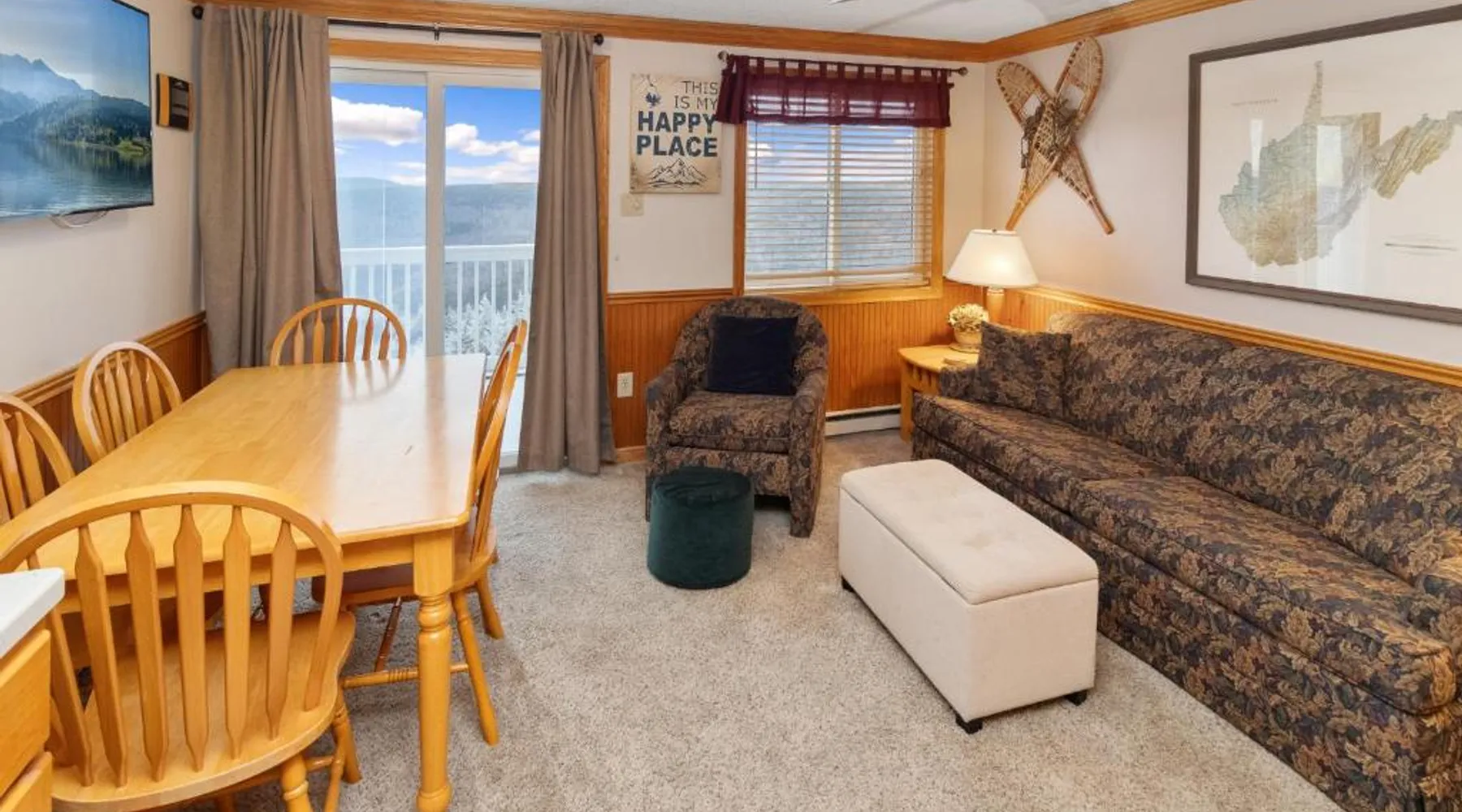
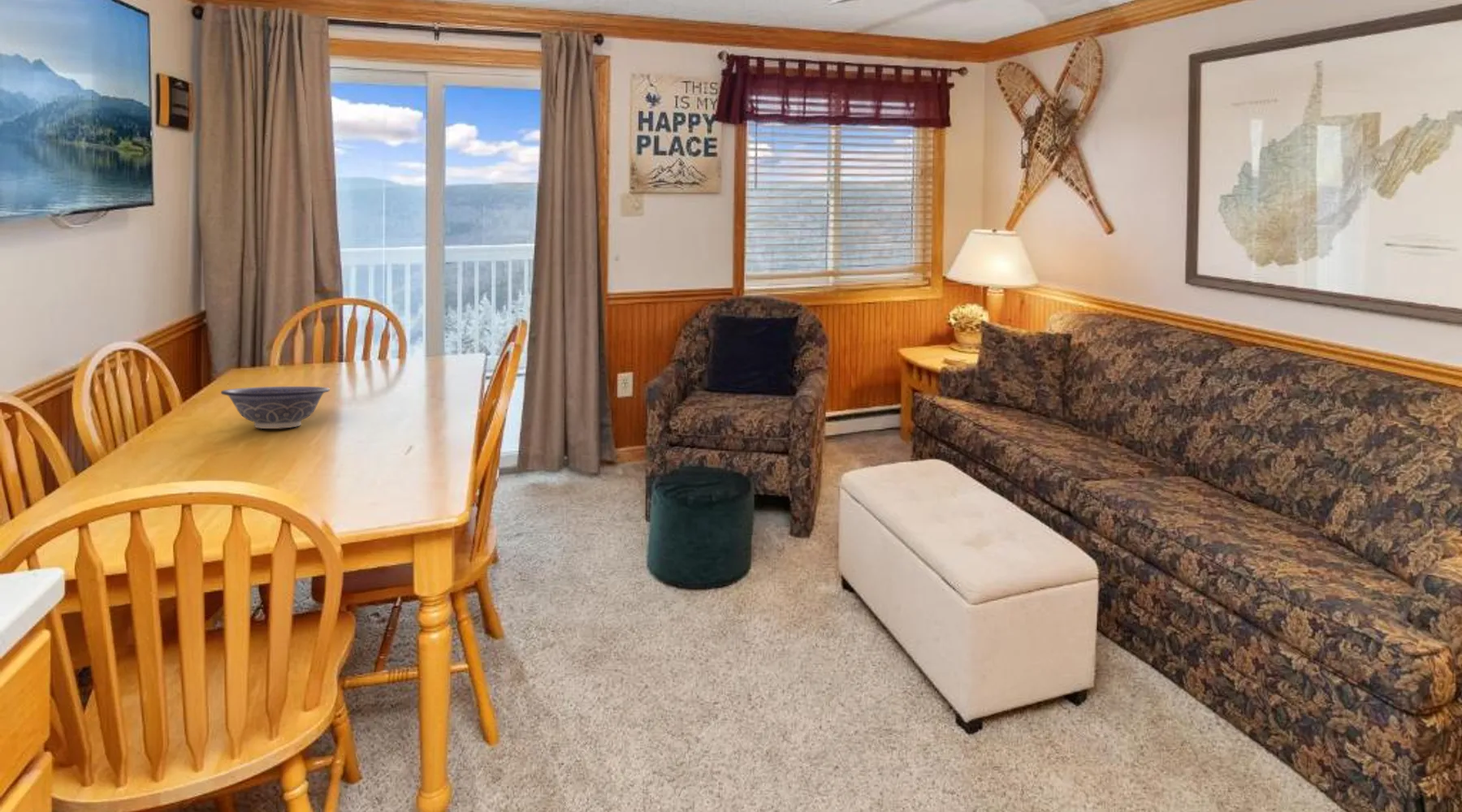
+ decorative bowl [220,386,331,430]
